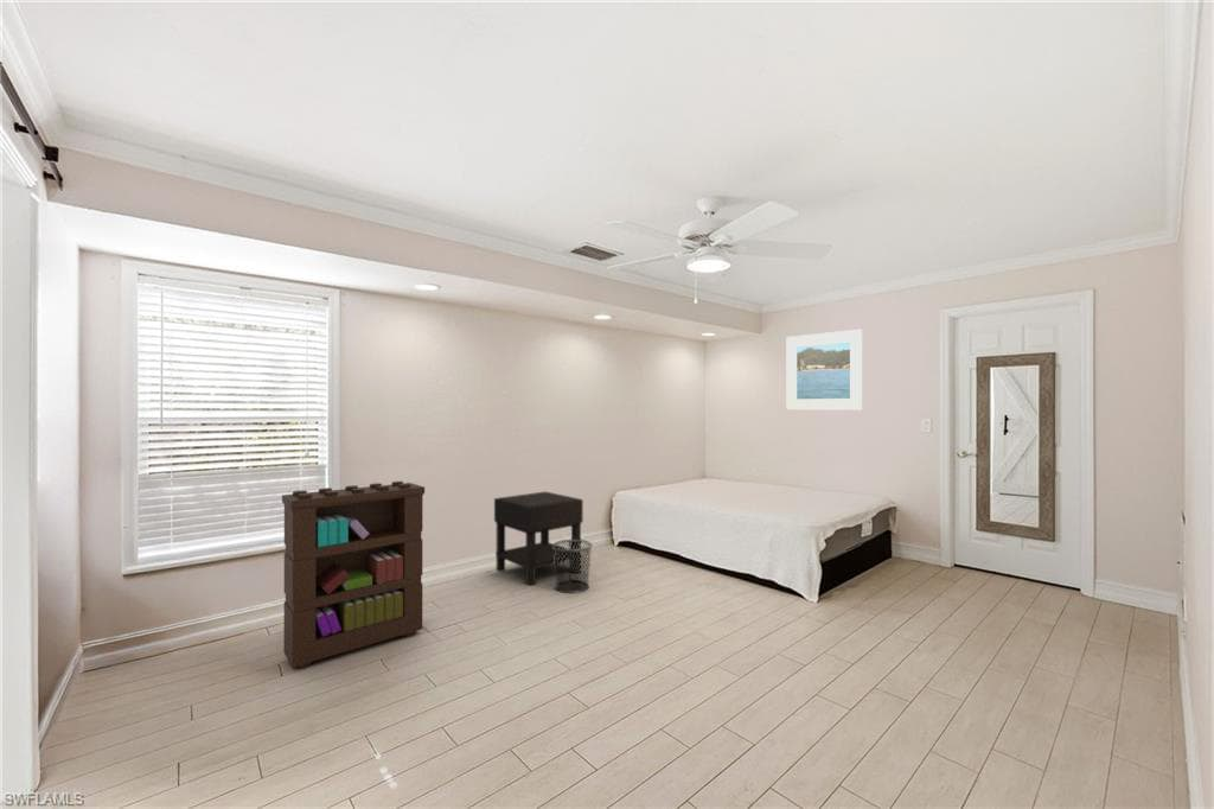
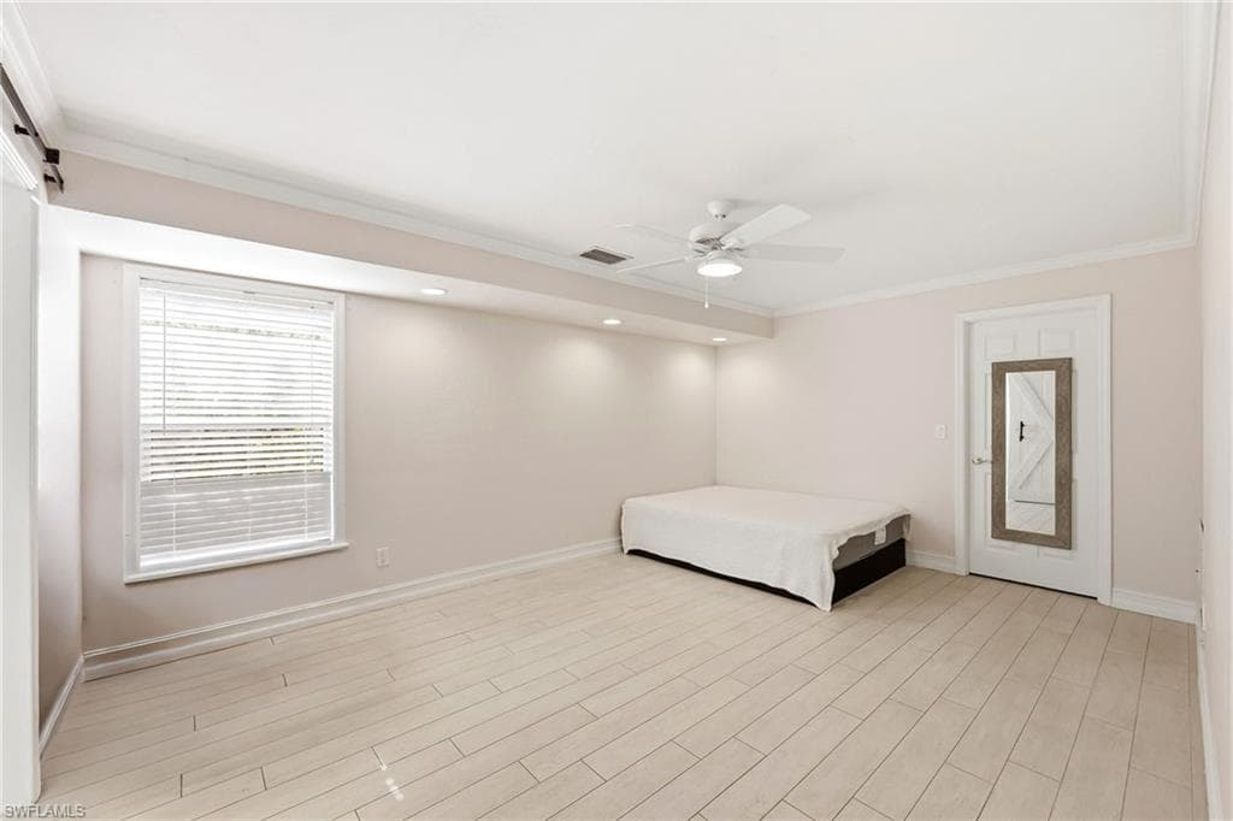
- waste bin [552,539,594,594]
- bookshelf [281,480,426,670]
- nightstand [493,490,584,587]
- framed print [786,327,864,412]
